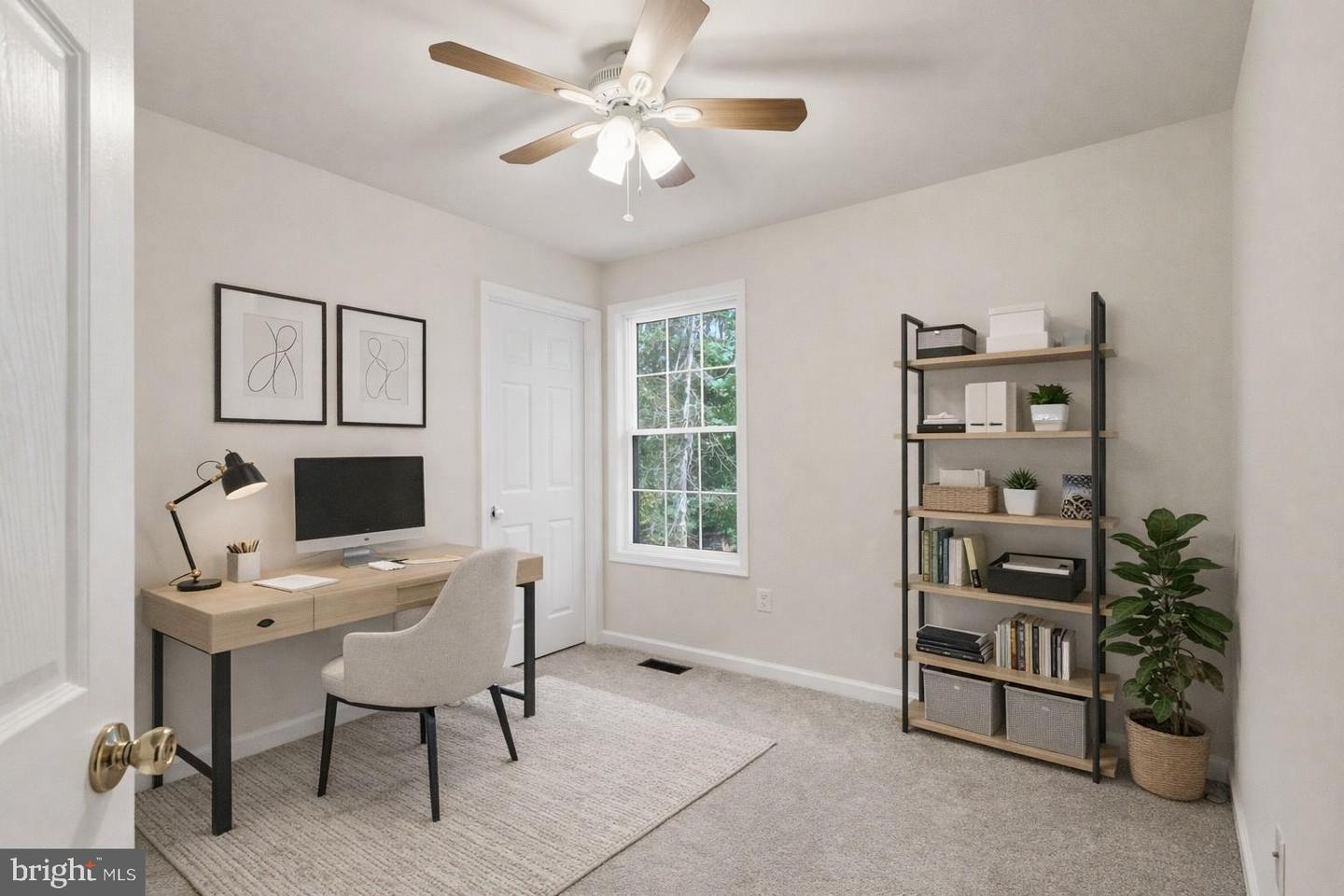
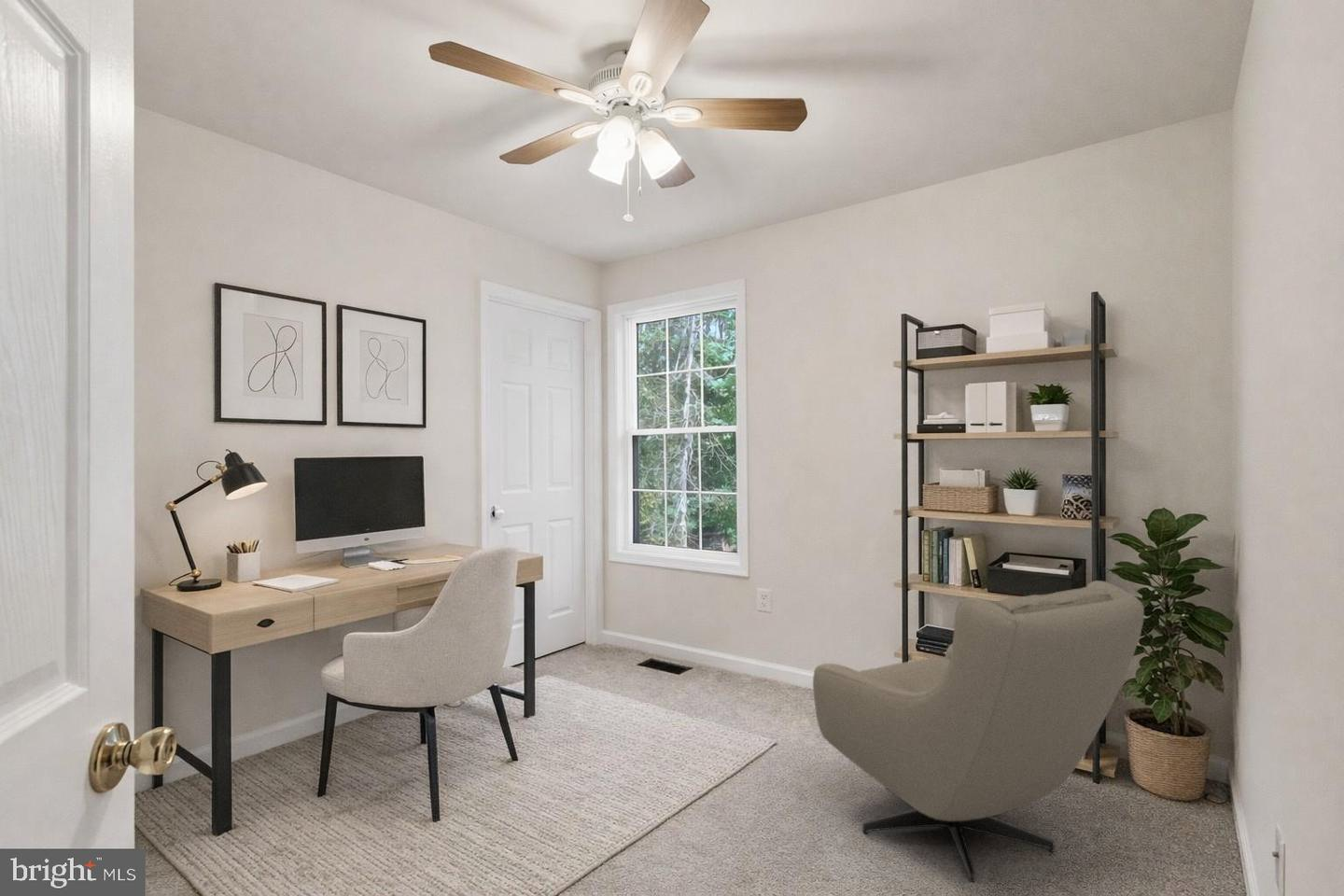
+ armchair [812,580,1145,883]
